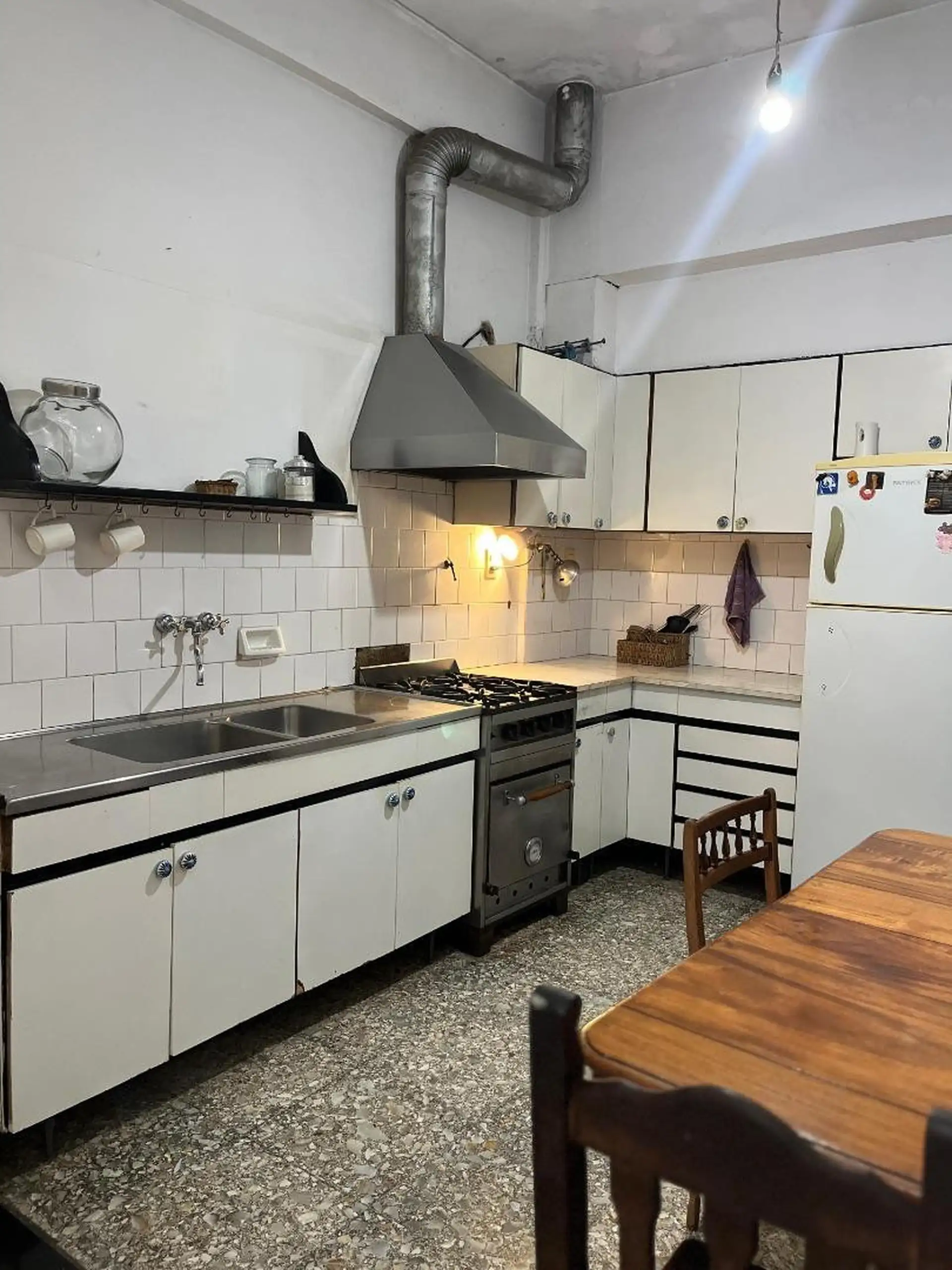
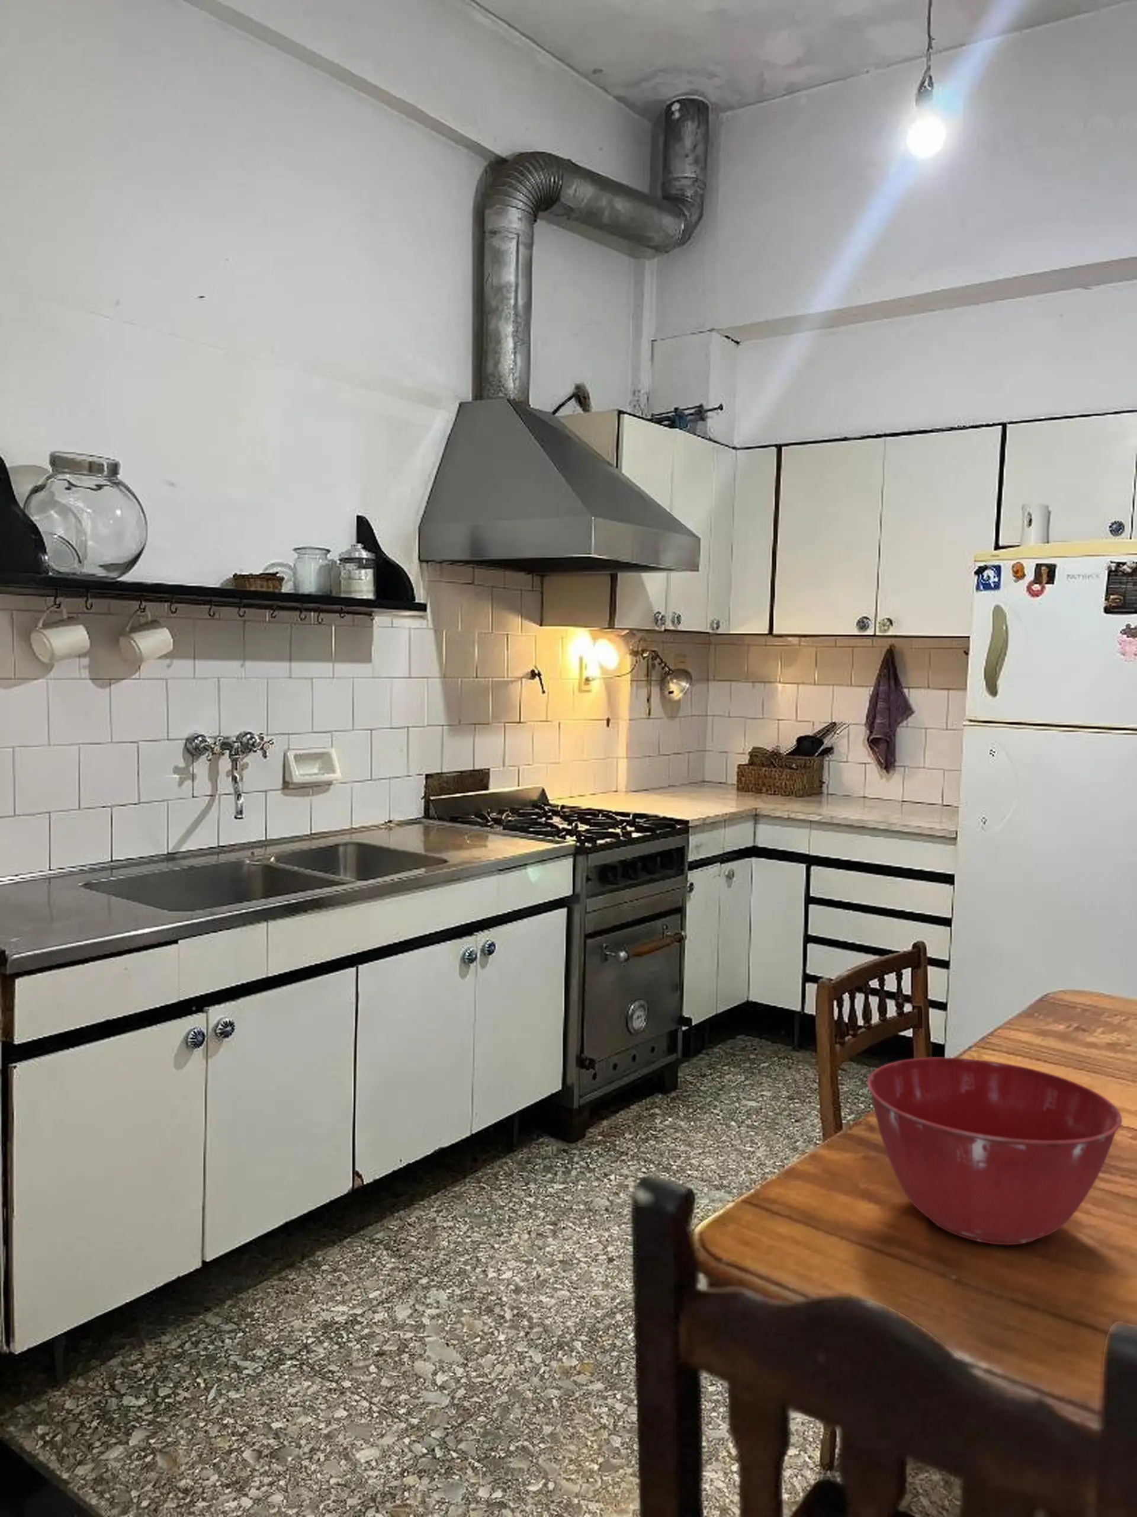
+ mixing bowl [866,1057,1123,1246]
